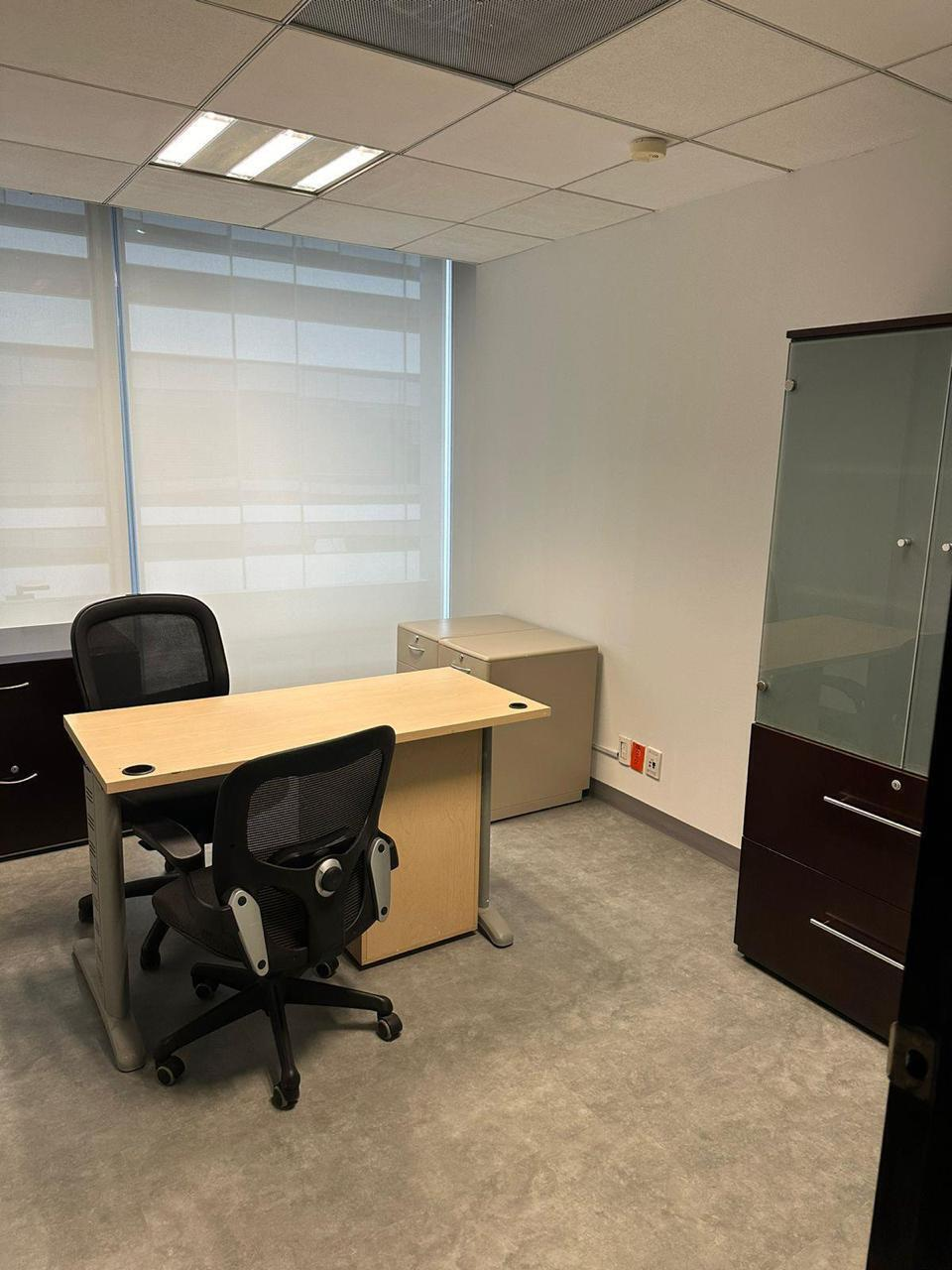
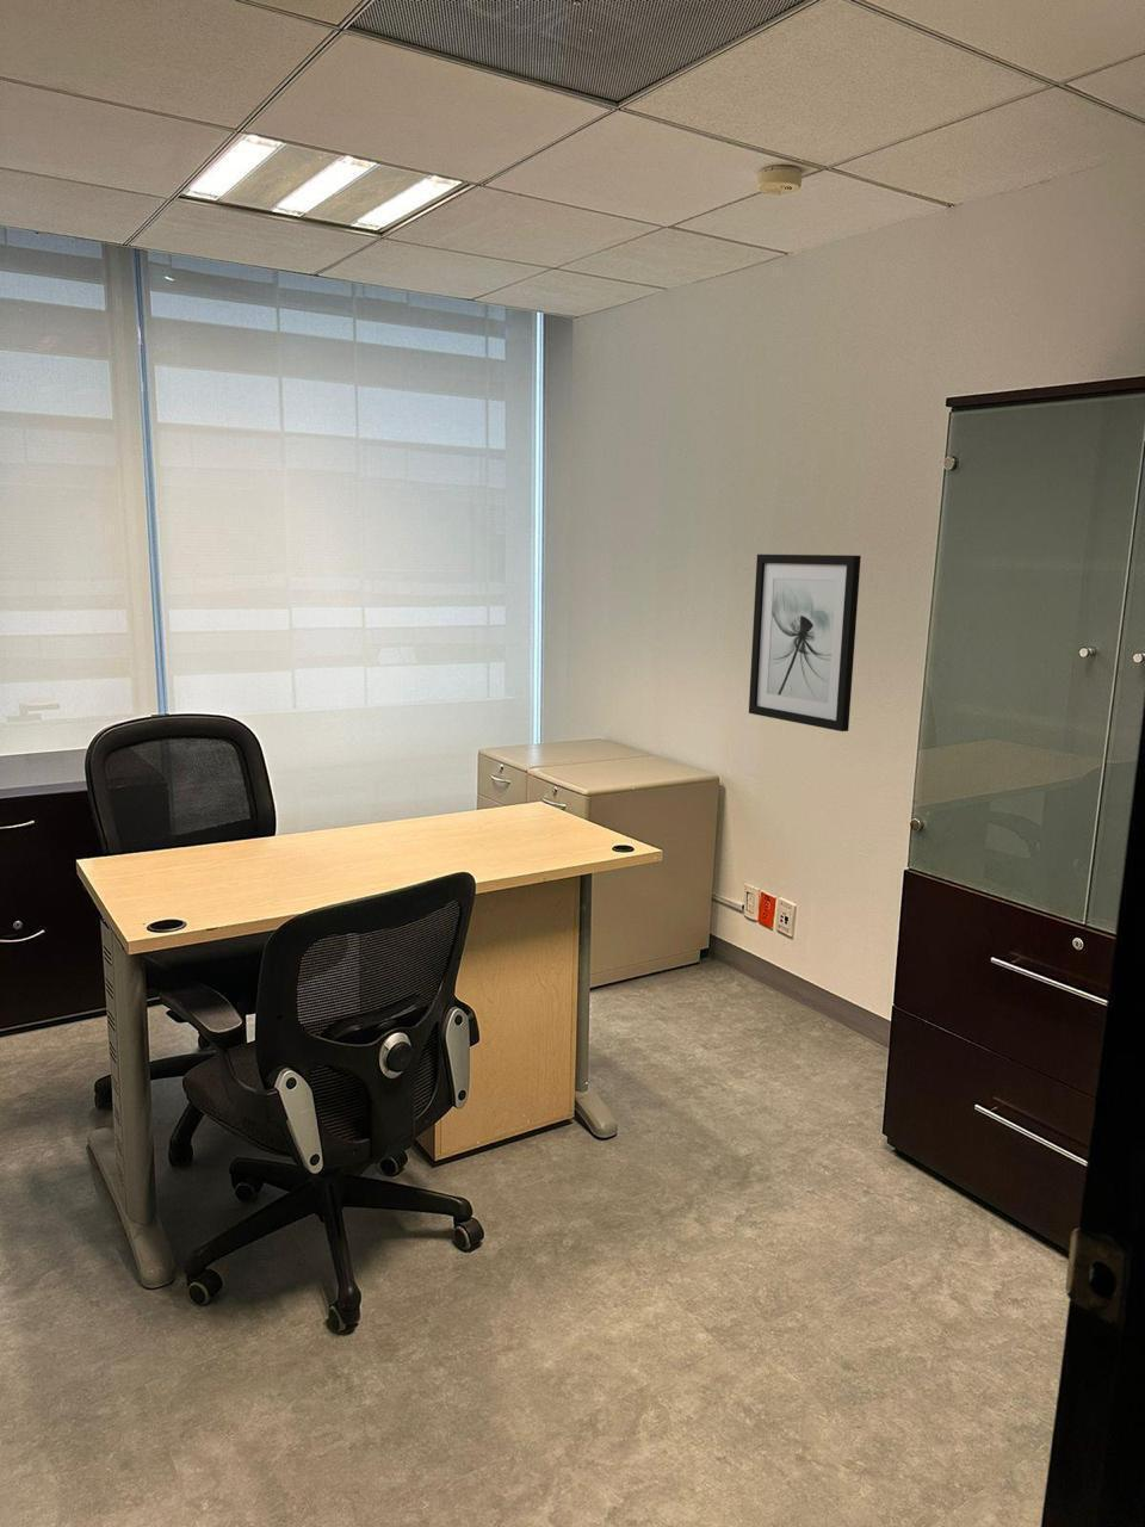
+ wall art [748,553,862,732]
